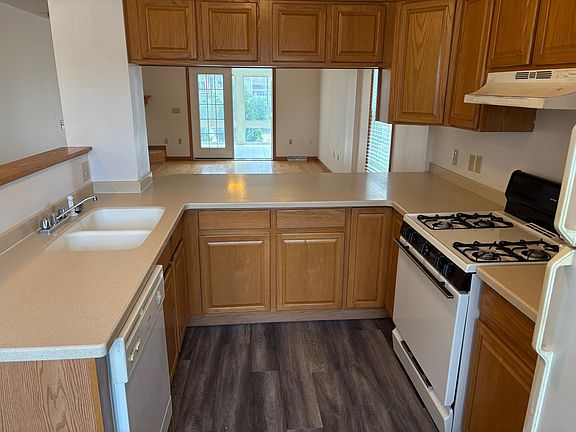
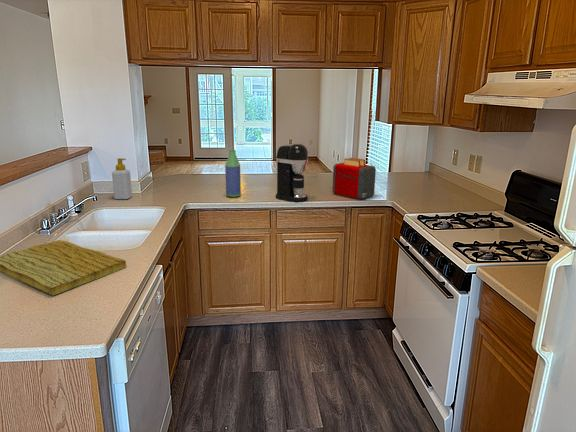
+ cutting board [0,239,127,297]
+ coffee maker [275,143,309,203]
+ toaster [332,157,377,200]
+ soap bottle [111,157,133,200]
+ bottle [224,149,242,198]
